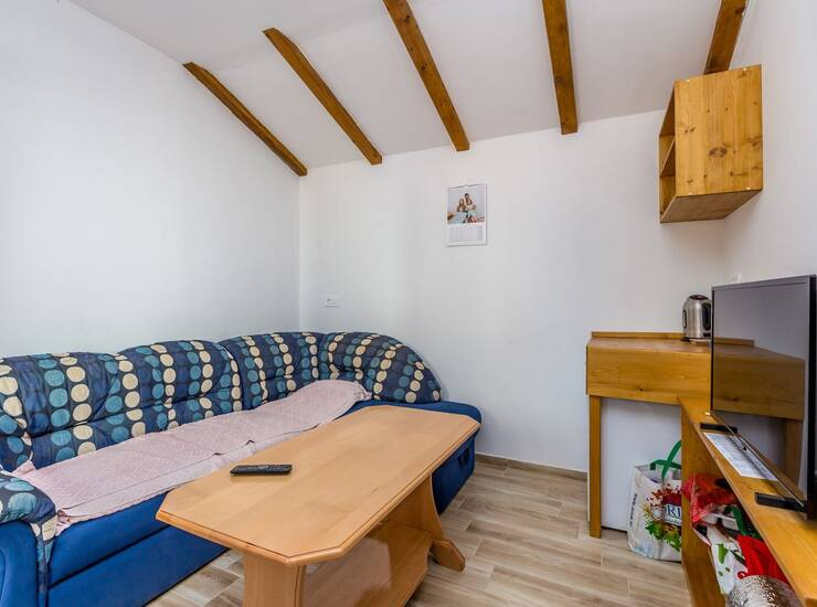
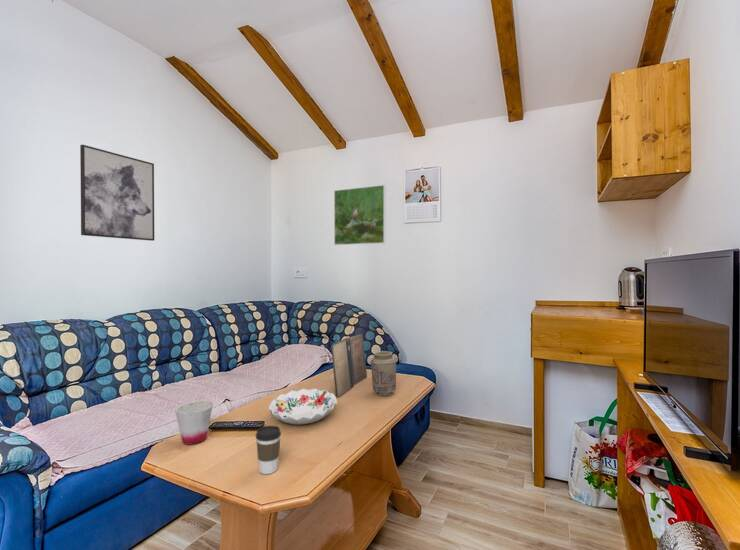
+ coffee cup [255,424,282,475]
+ vase [370,350,397,397]
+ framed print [333,184,386,246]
+ wall art [79,143,155,242]
+ cup [174,400,214,446]
+ book [330,333,368,398]
+ decorative bowl [268,387,338,425]
